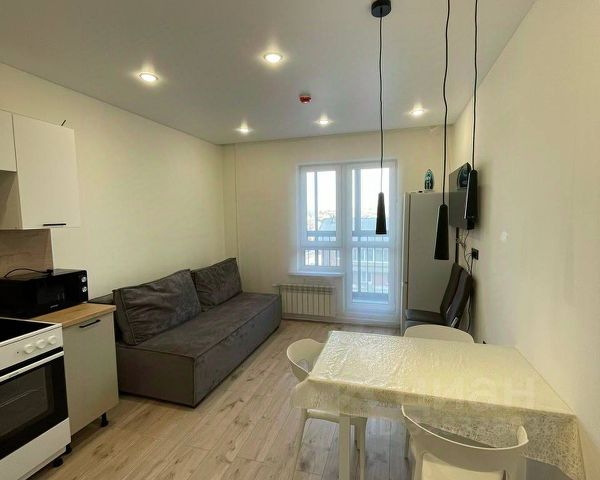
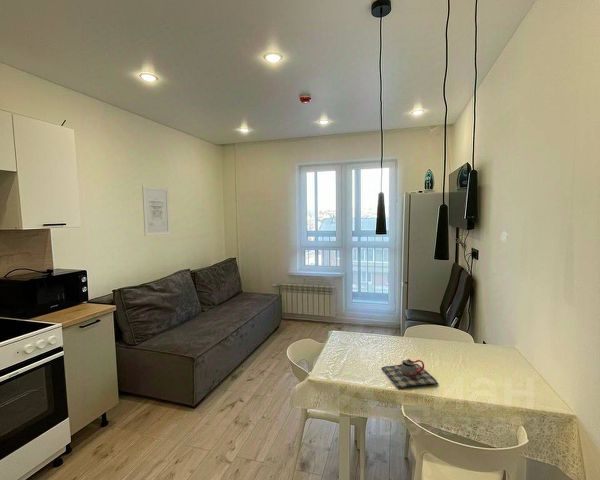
+ wall art [141,185,171,237]
+ teapot [381,358,439,390]
